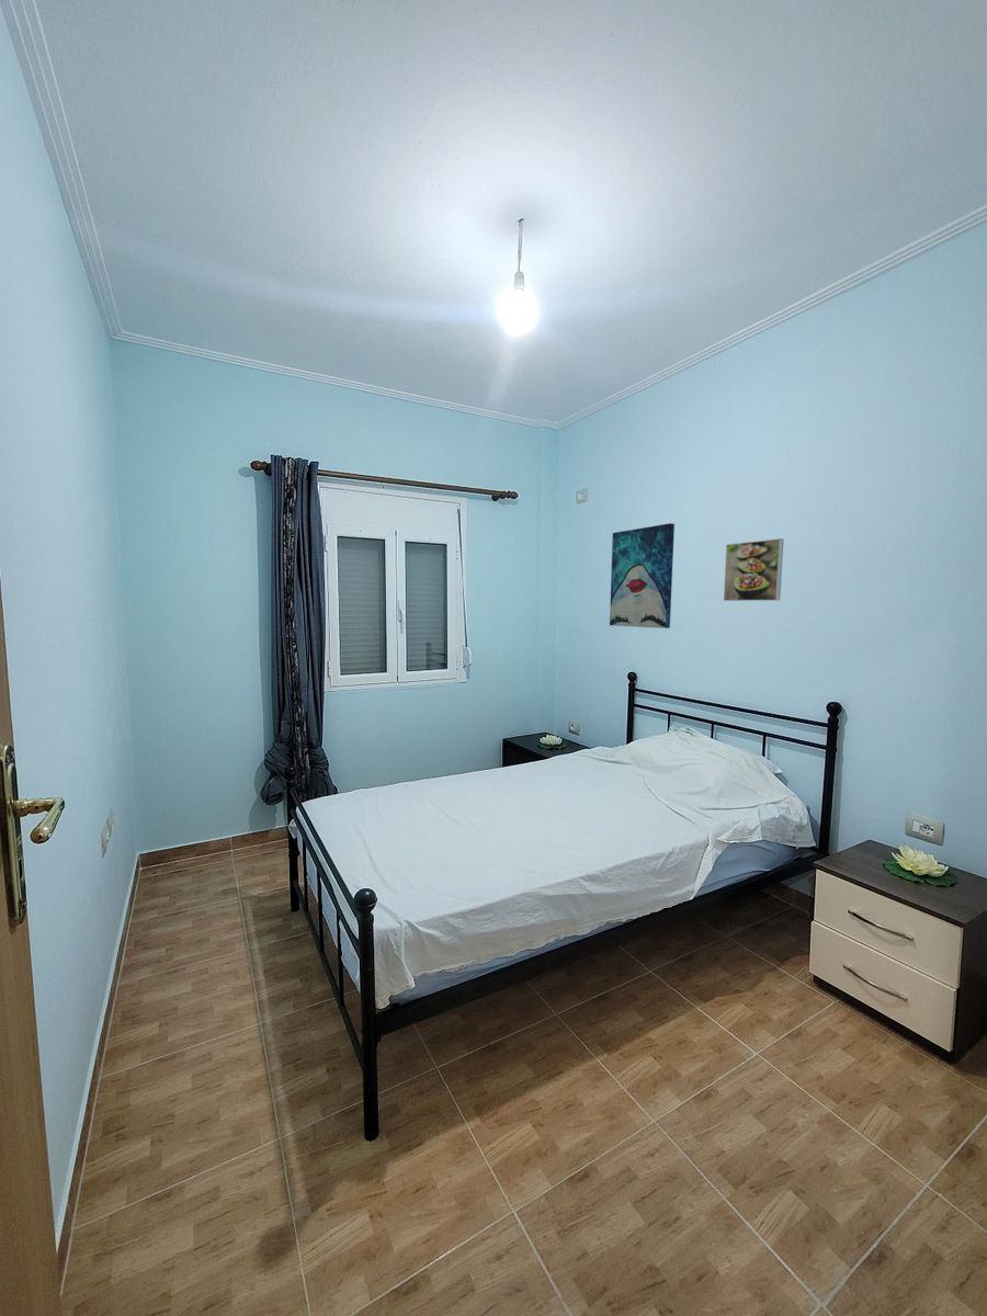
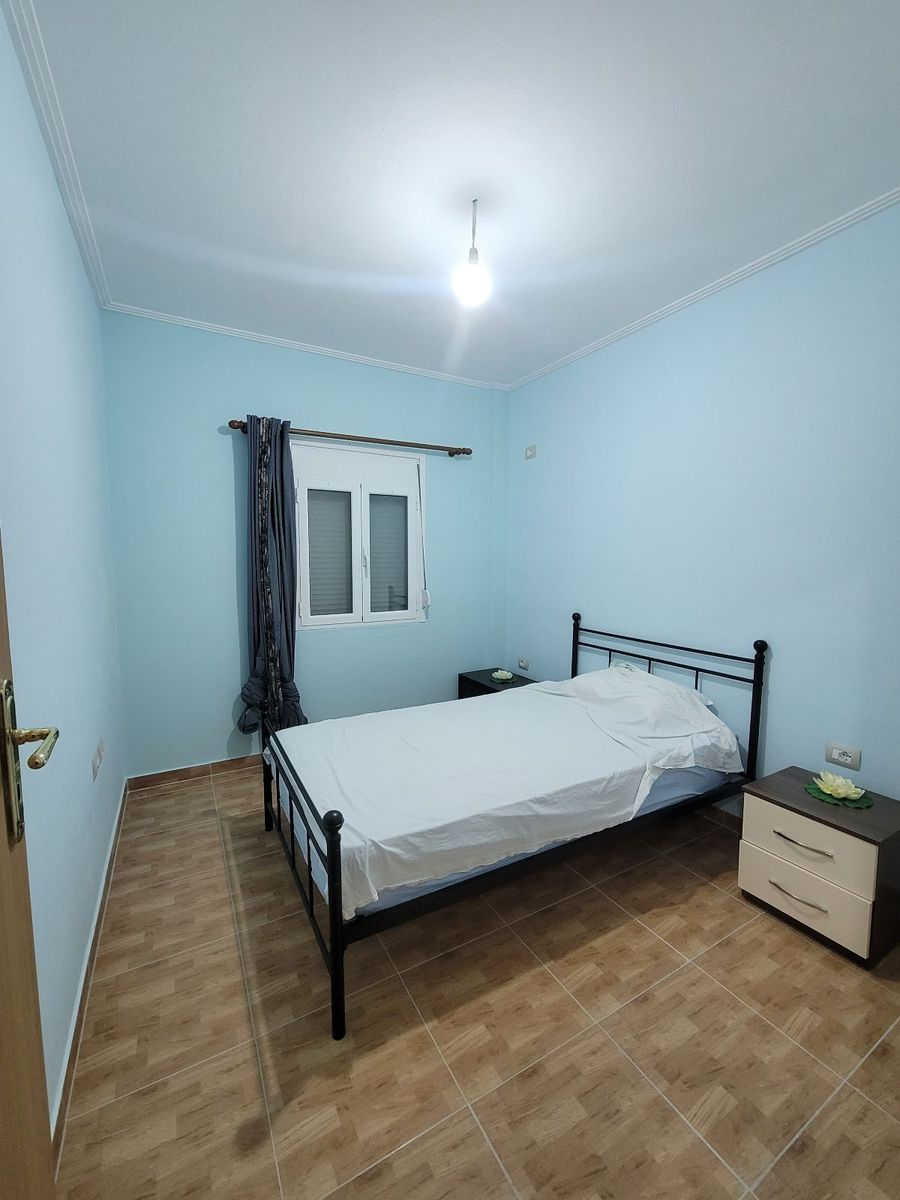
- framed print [723,537,784,602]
- wall art [609,522,676,629]
